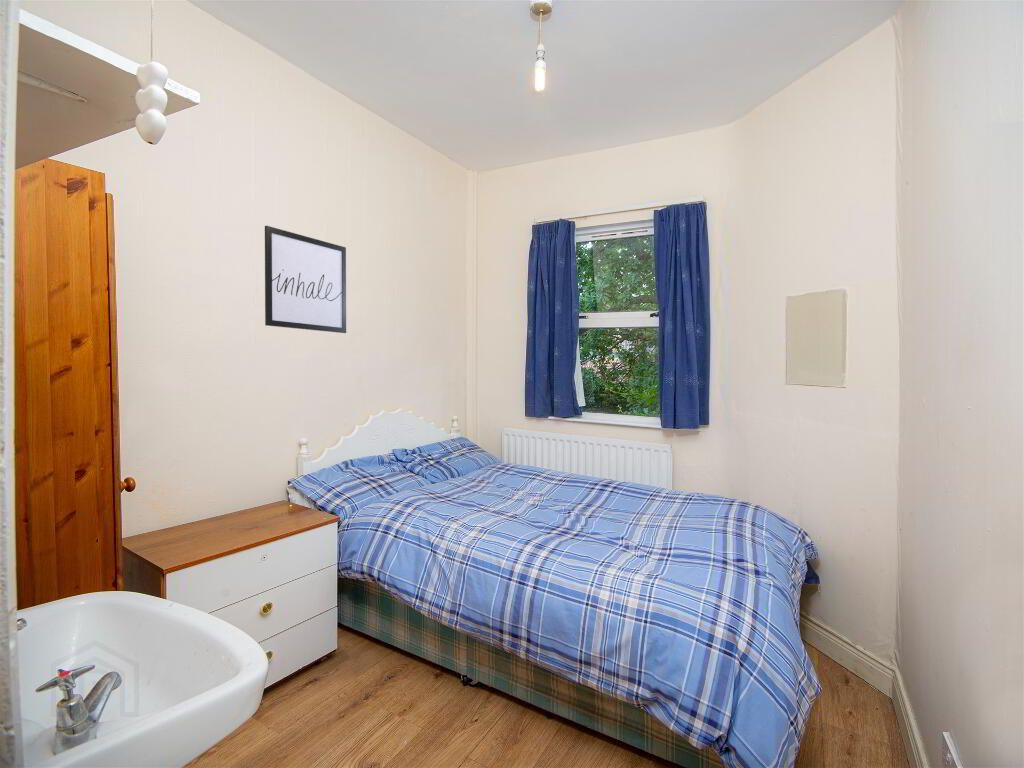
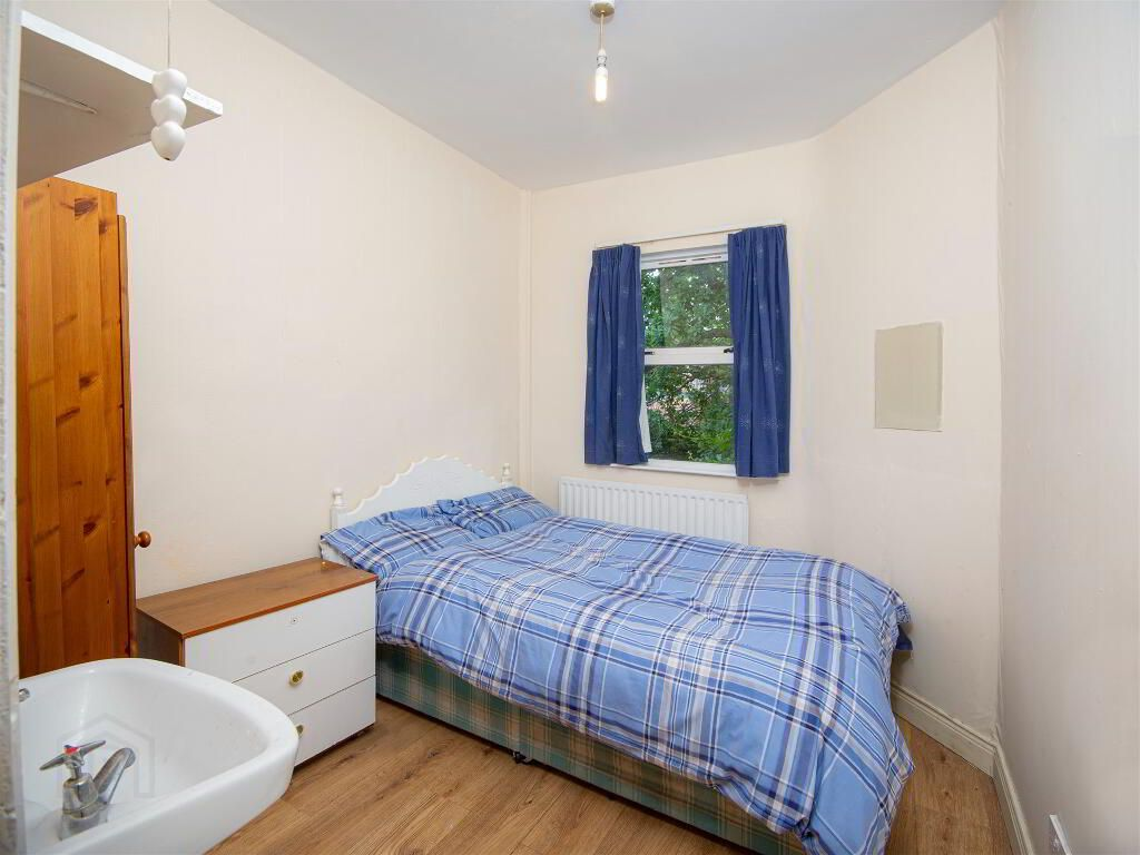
- wall art [264,225,347,334]
